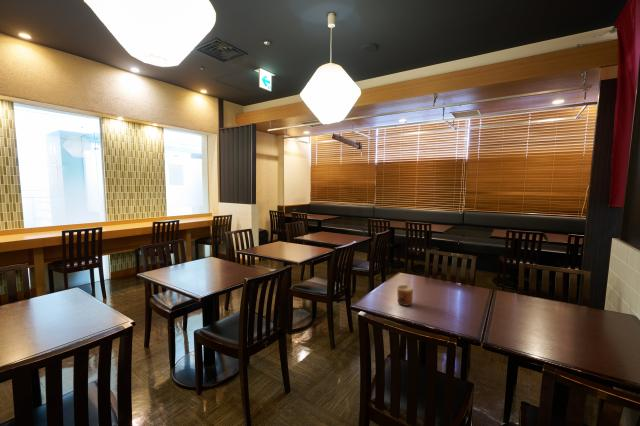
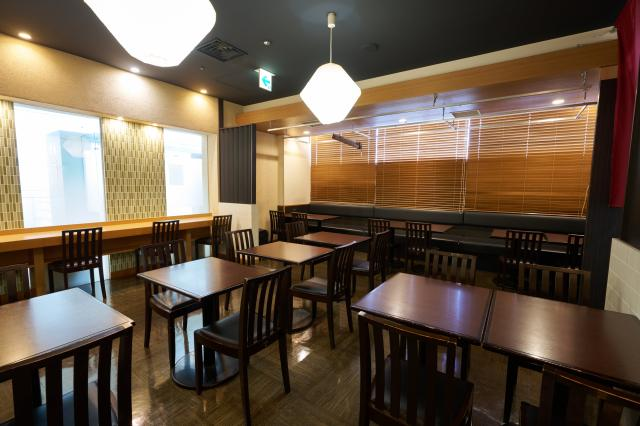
- cup [396,284,414,307]
